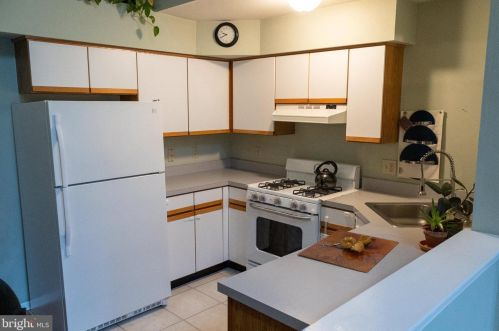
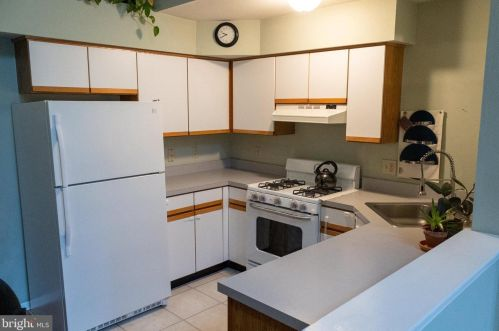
- cutting board [297,229,400,273]
